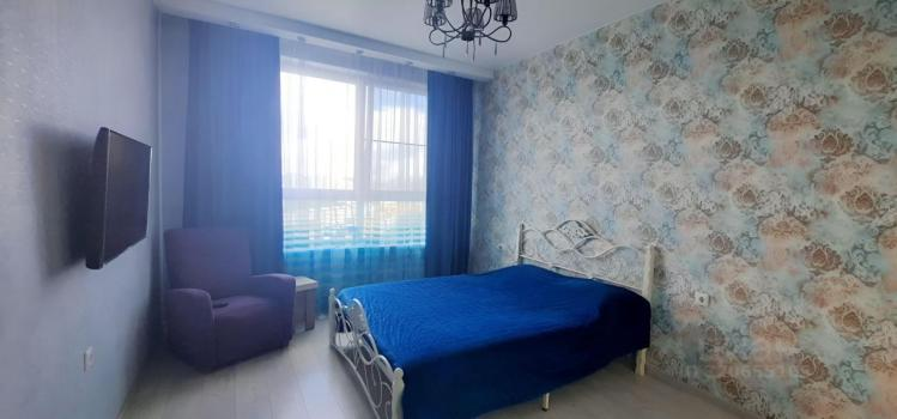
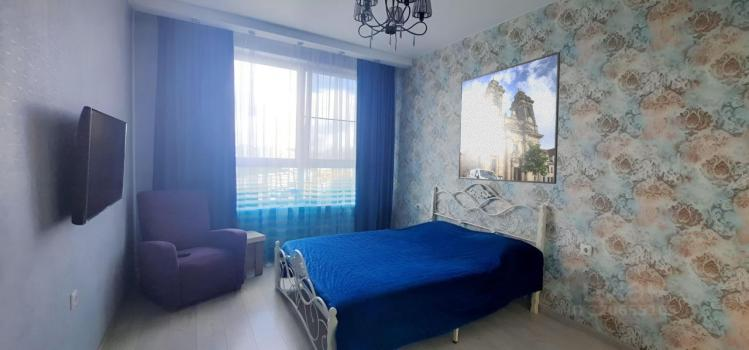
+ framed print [458,51,561,185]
